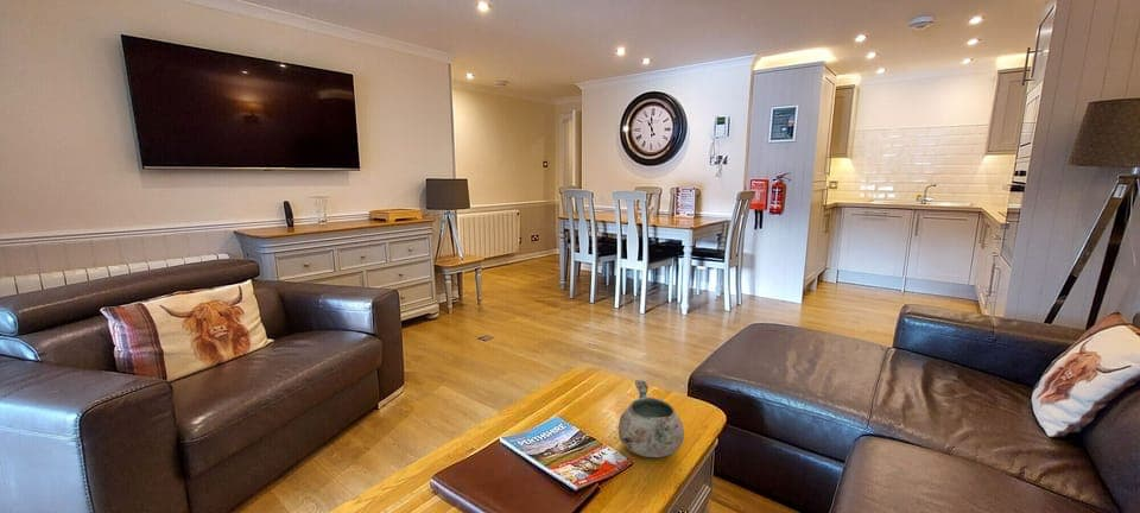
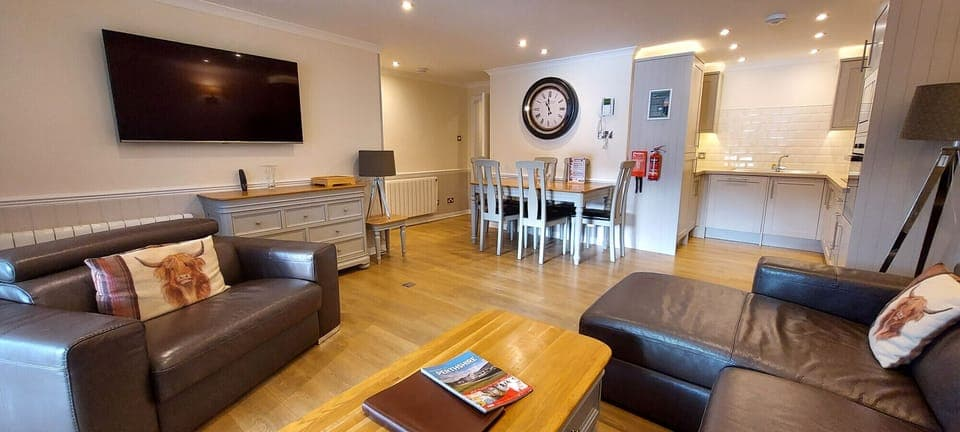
- decorative bowl [618,379,685,458]
